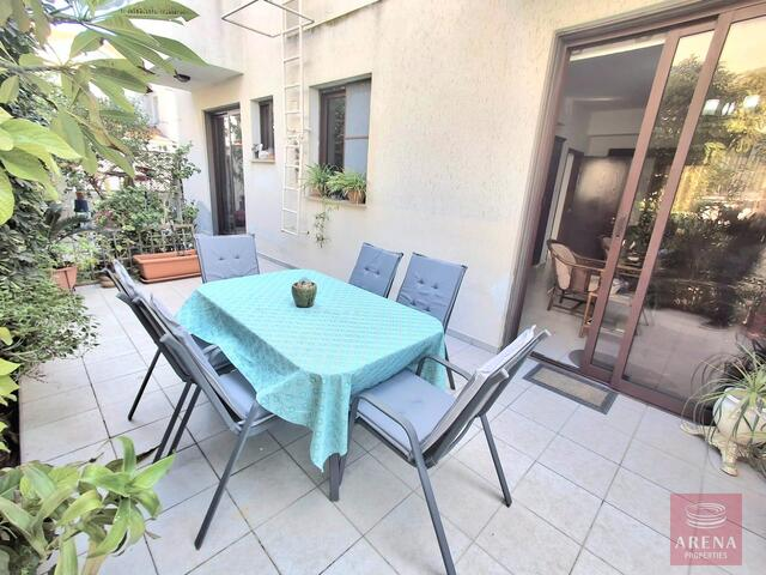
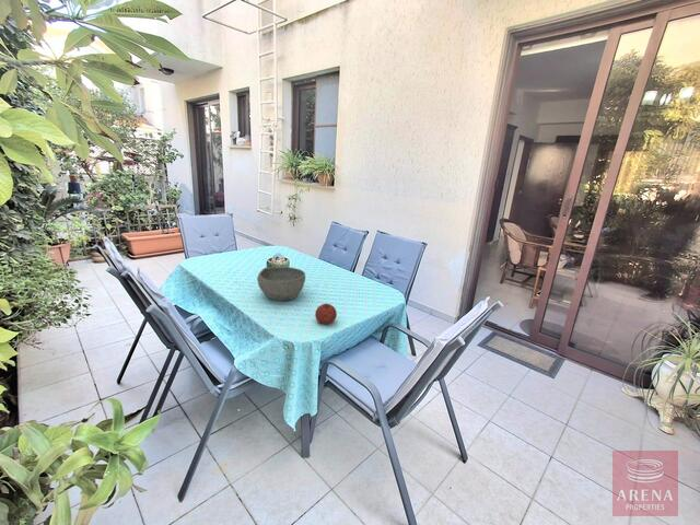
+ bowl [256,266,306,302]
+ fruit [314,303,338,326]
